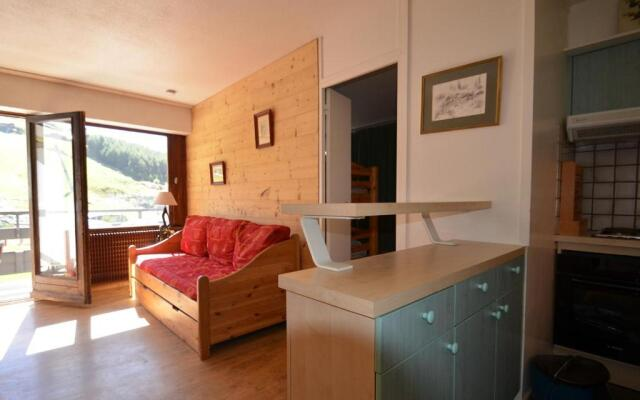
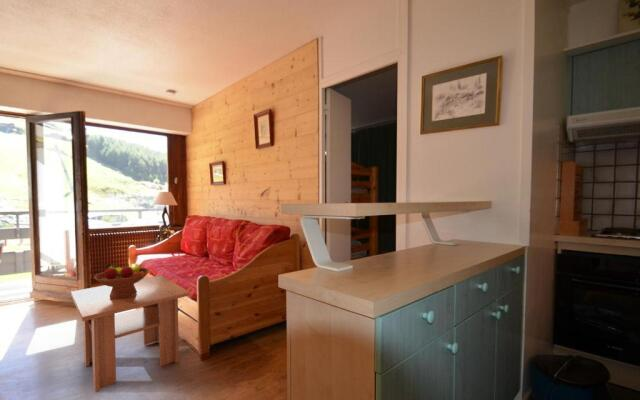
+ fruit bowl [93,263,151,299]
+ coffee table [70,274,191,393]
